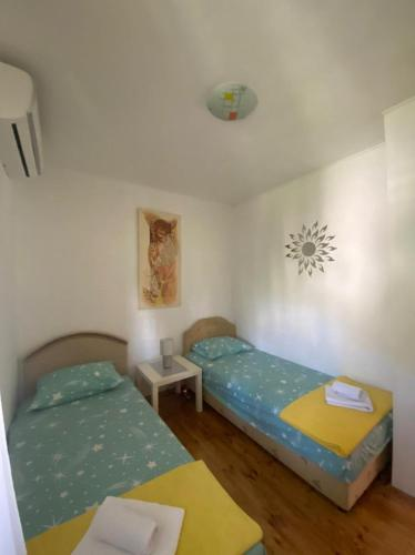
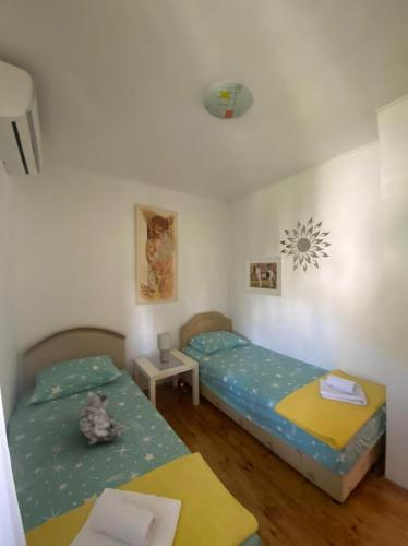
+ teddy bear [75,391,127,446]
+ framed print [244,254,285,297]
